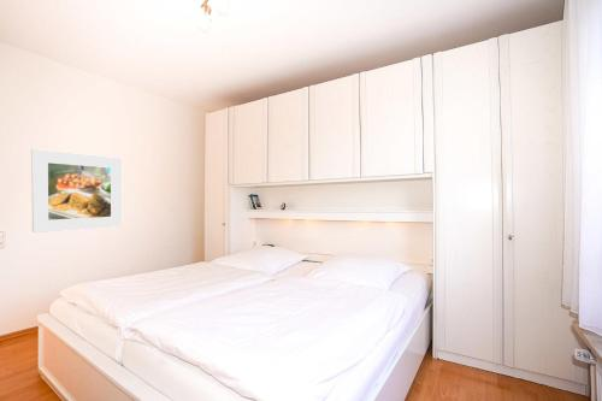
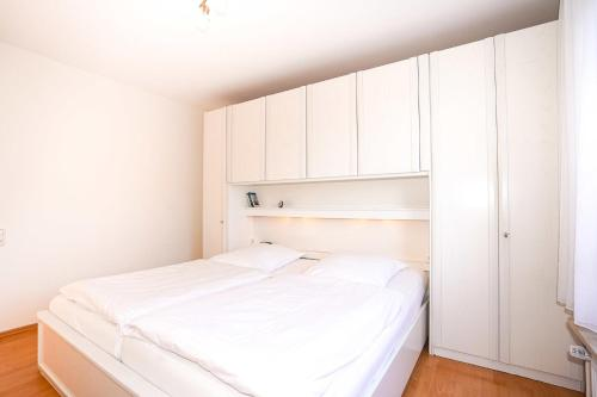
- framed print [30,148,123,234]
